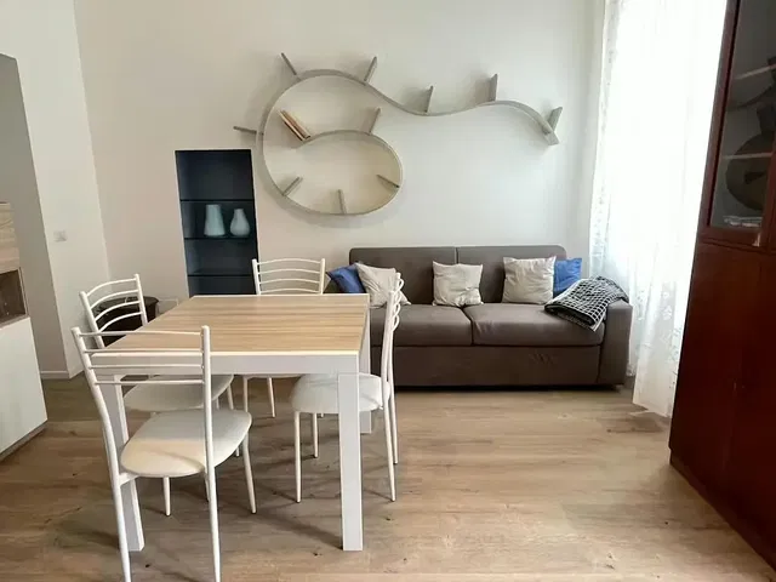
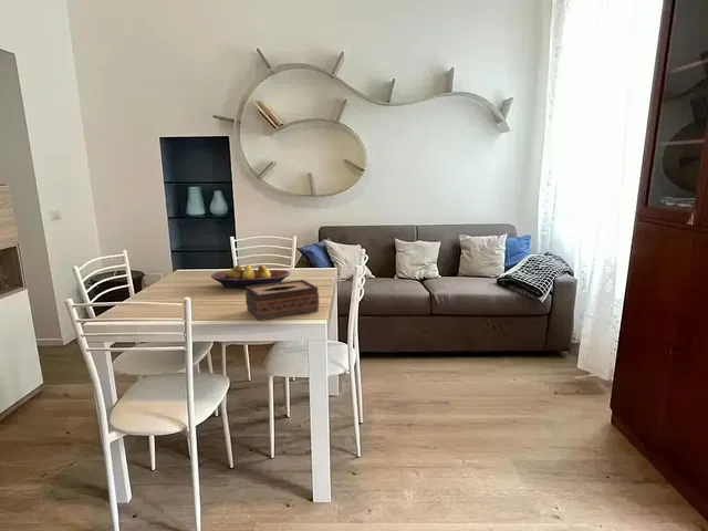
+ fruit bowl [210,264,291,290]
+ tissue box [244,279,320,322]
